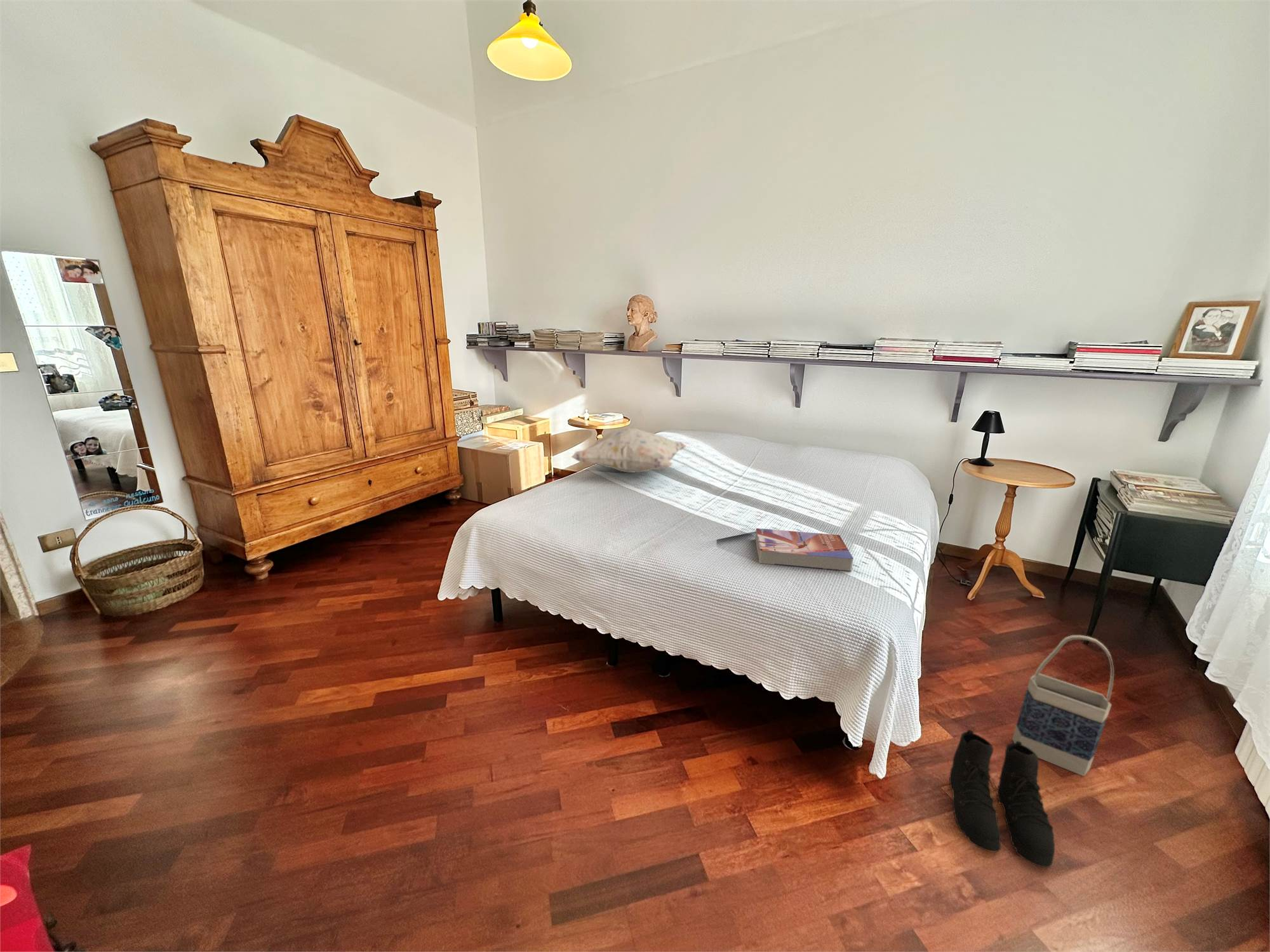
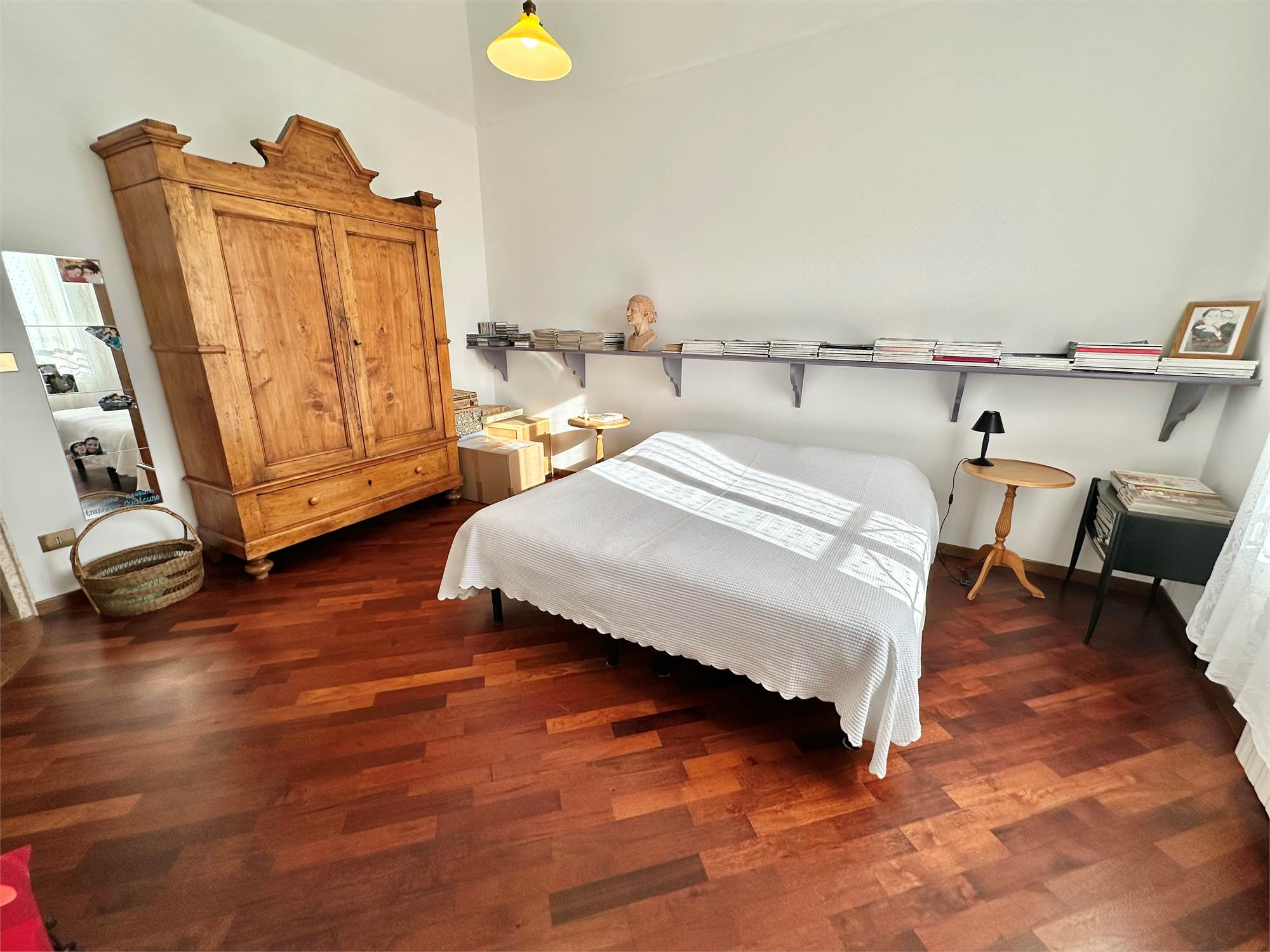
- boots [949,729,1055,868]
- textbook [754,527,854,572]
- bag [1012,635,1114,777]
- decorative pillow [571,428,687,473]
